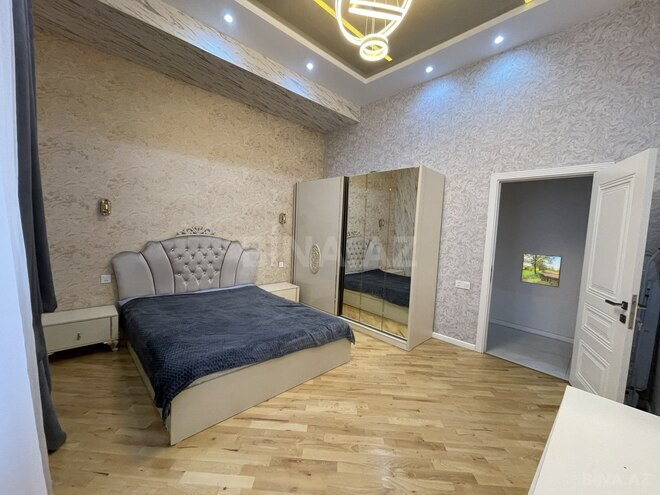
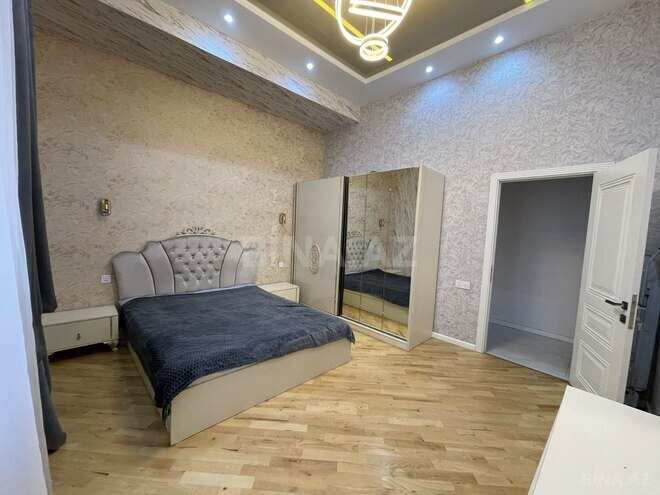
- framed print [519,252,563,289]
